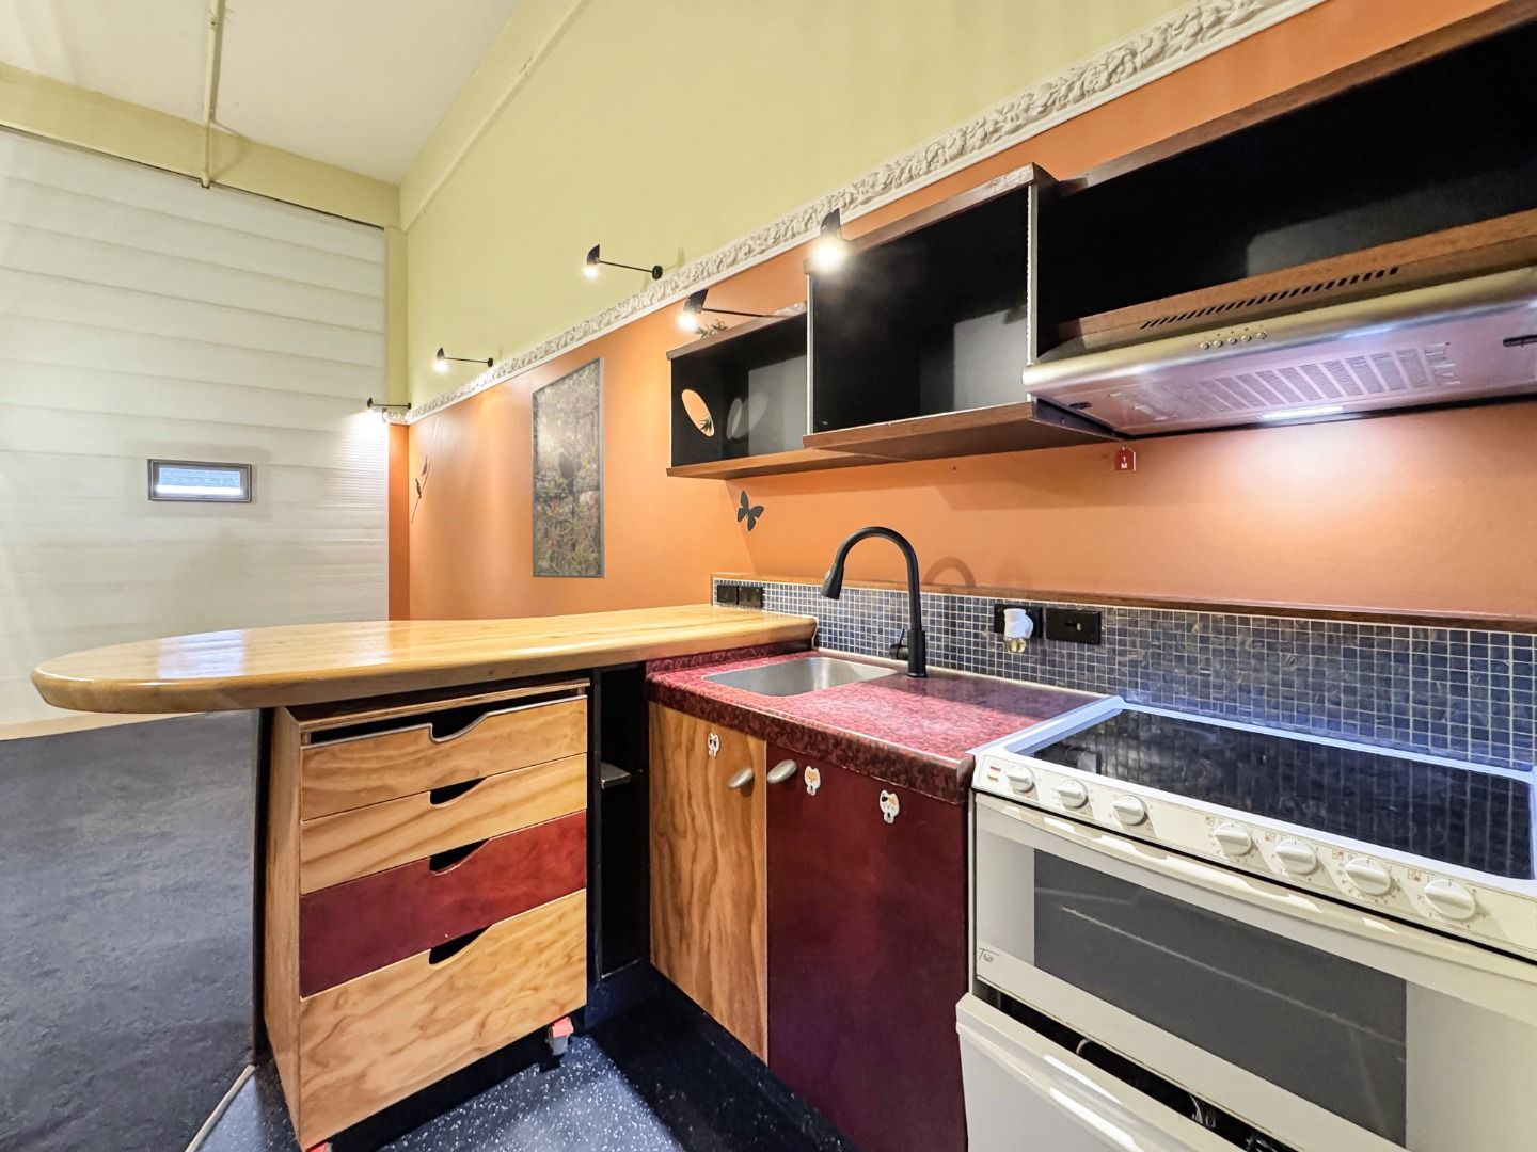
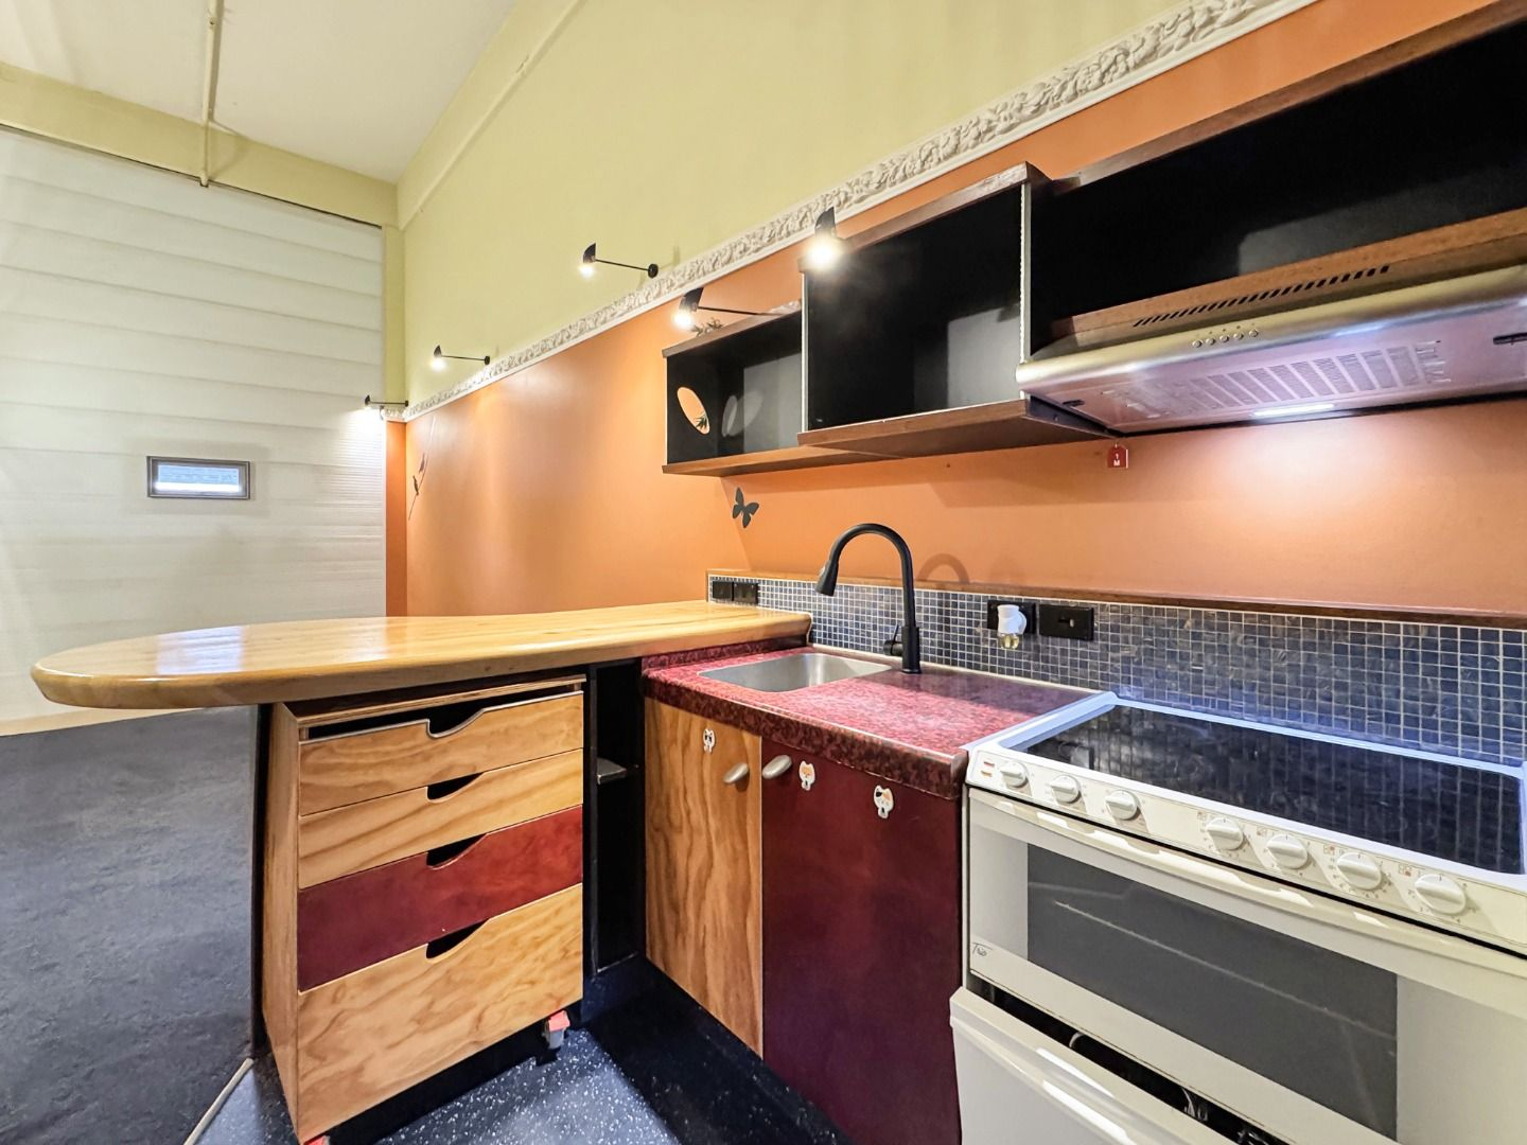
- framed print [530,356,606,580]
